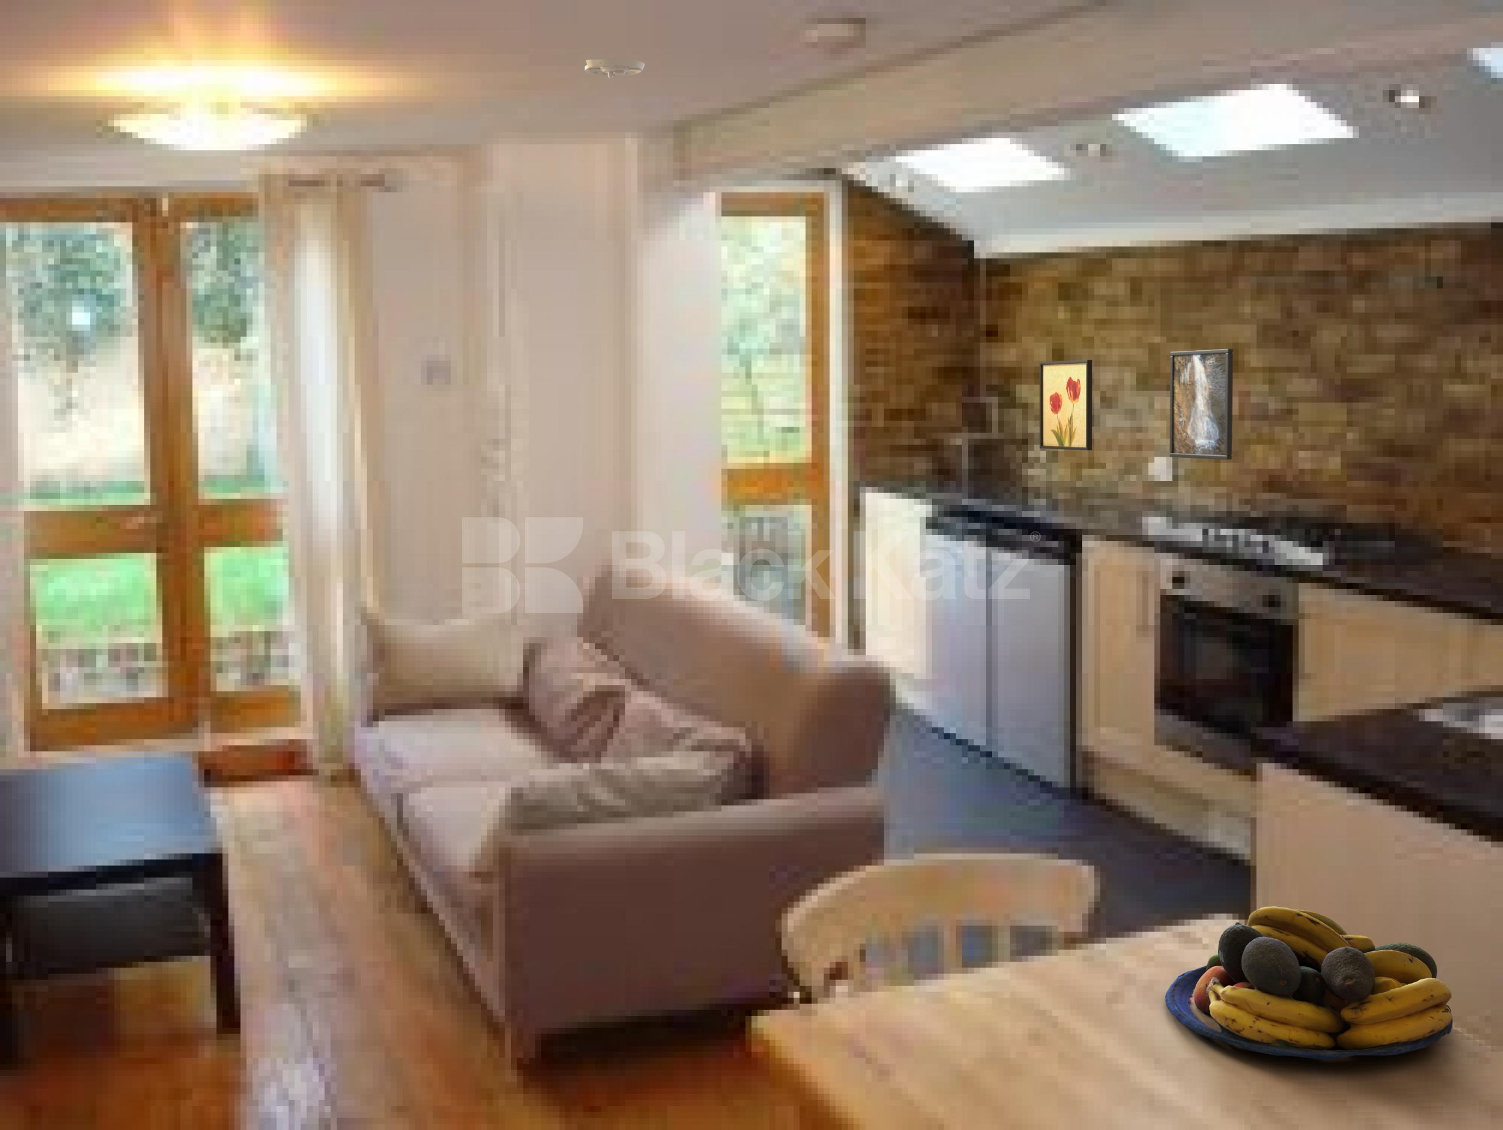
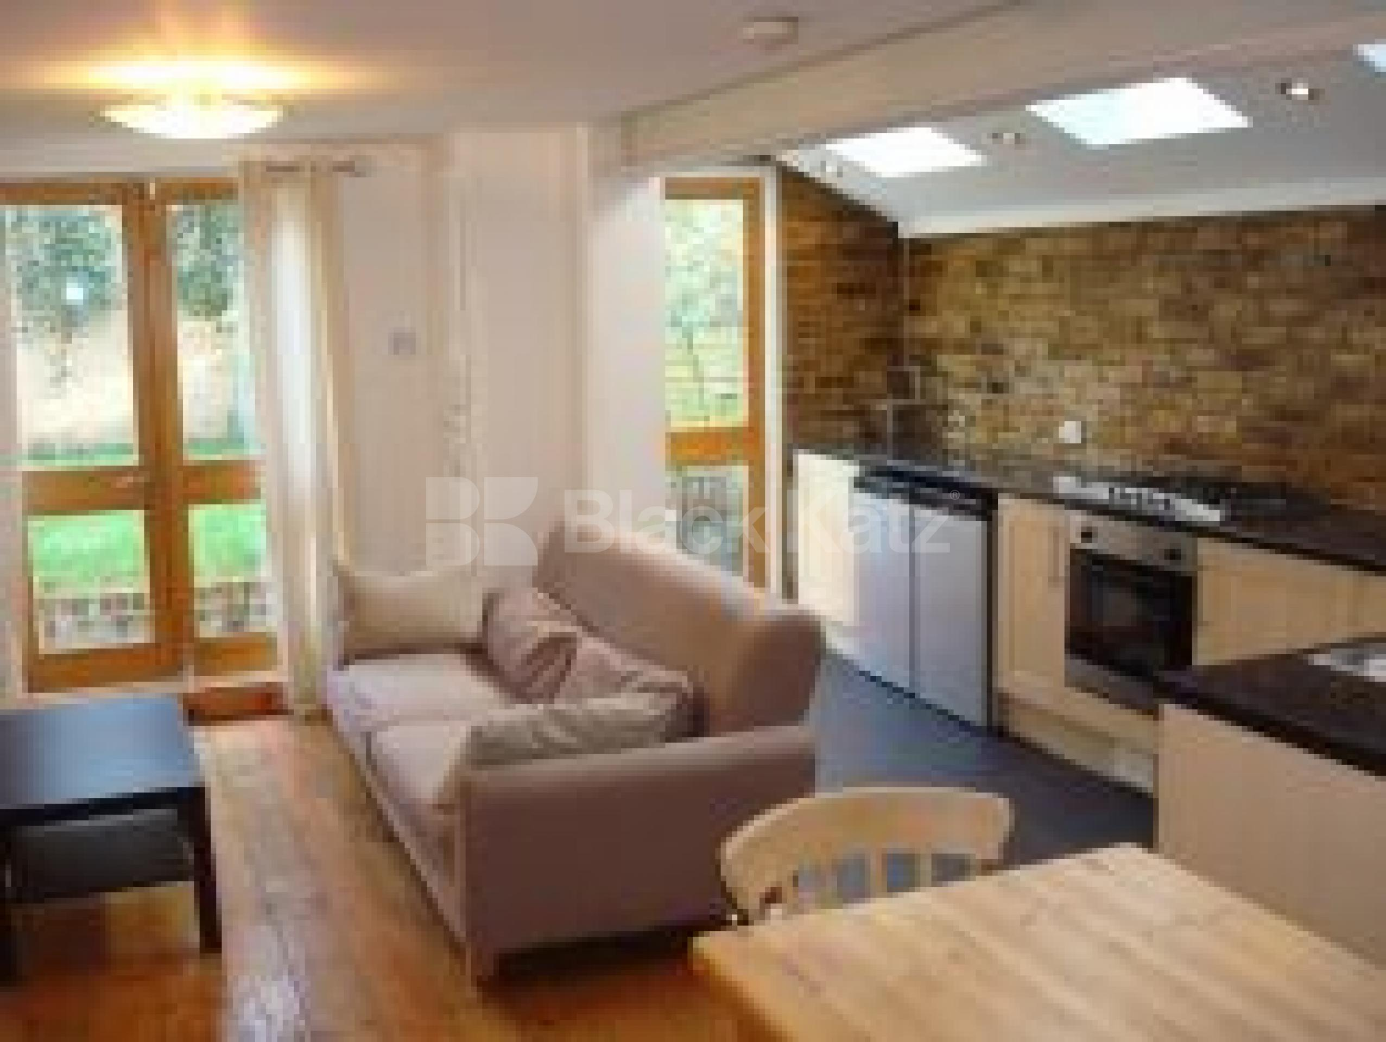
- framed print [1169,348,1234,461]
- wall art [1039,360,1092,451]
- fruit bowl [1165,906,1453,1060]
- smoke detector [584,58,645,80]
